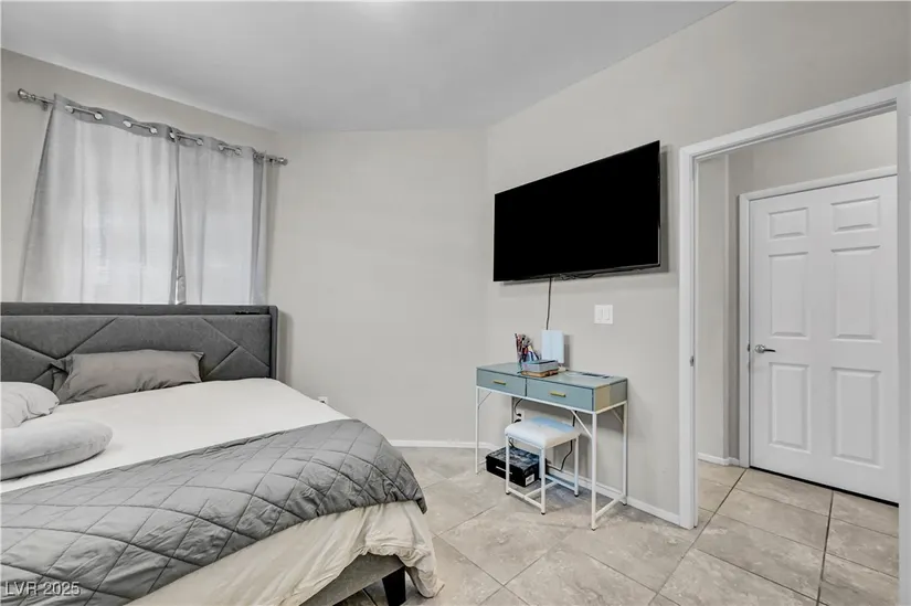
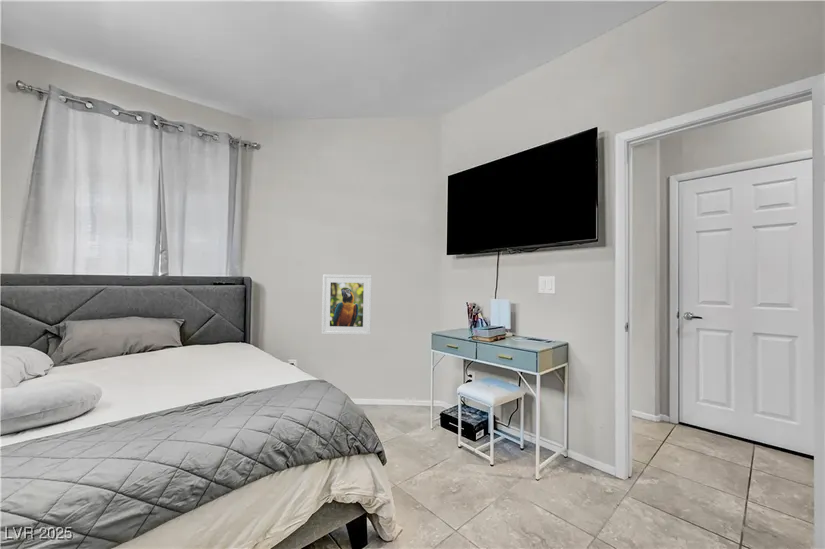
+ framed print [321,273,373,336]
